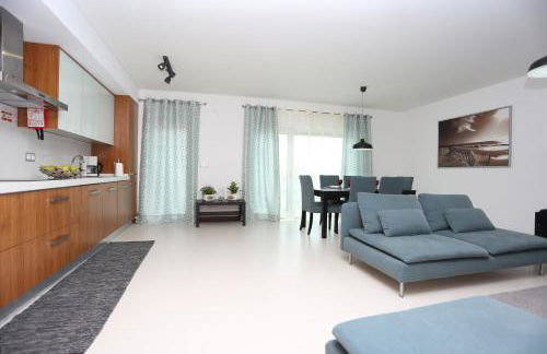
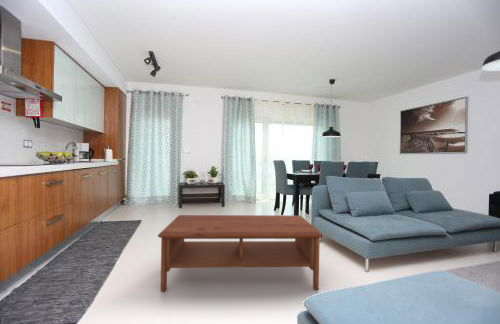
+ coffee table [156,214,325,293]
